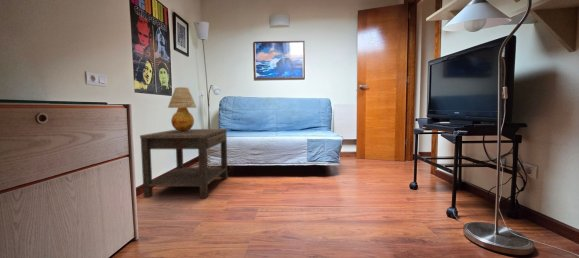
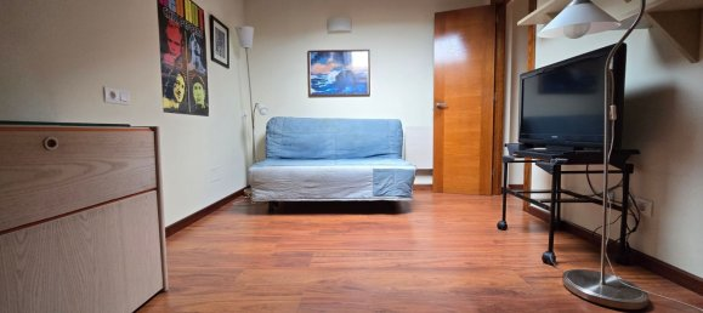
- table lamp [167,86,198,132]
- side table [139,128,229,199]
